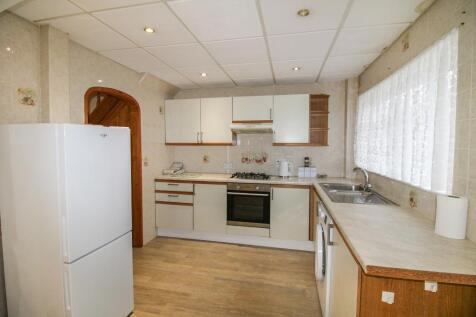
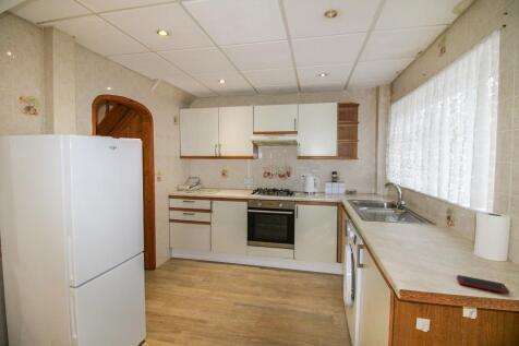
+ cell phone [456,274,510,295]
